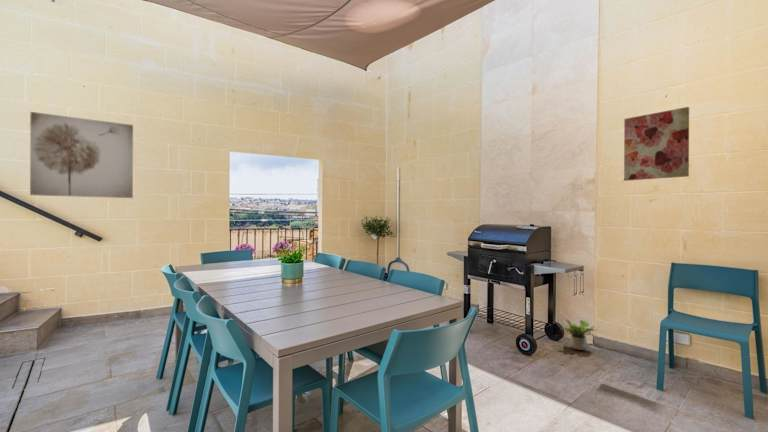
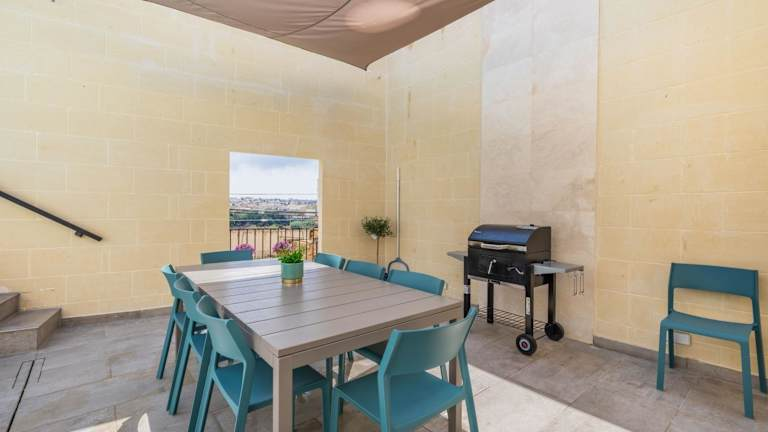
- wall art [29,111,134,199]
- wall art [623,106,690,182]
- potted plant [561,317,597,351]
